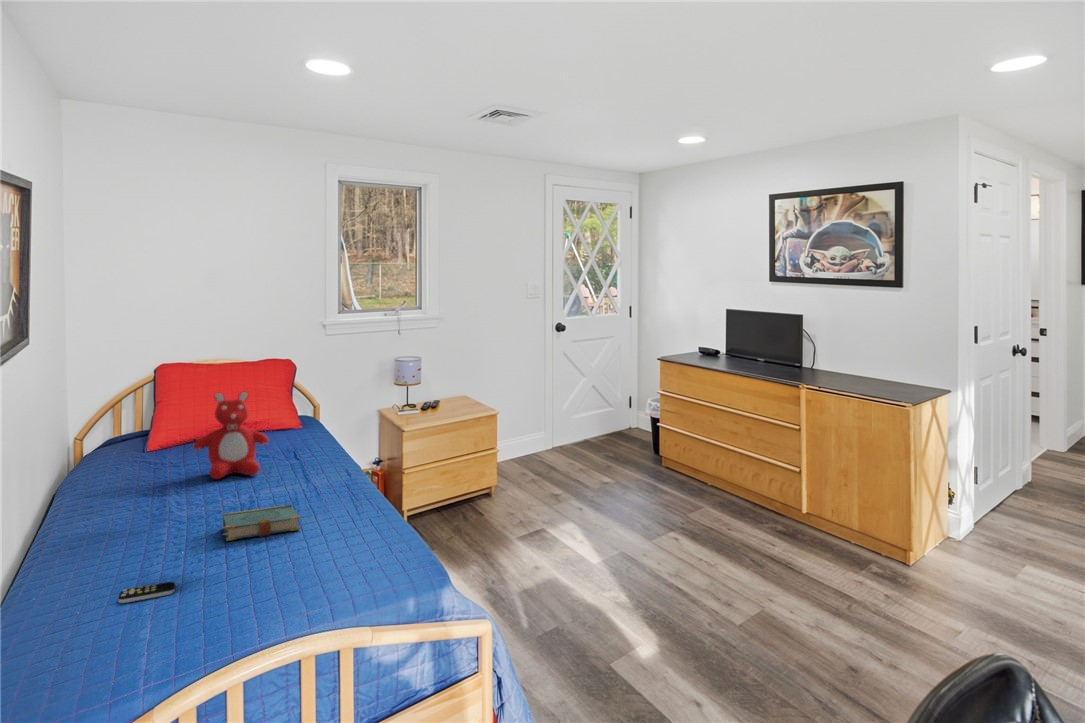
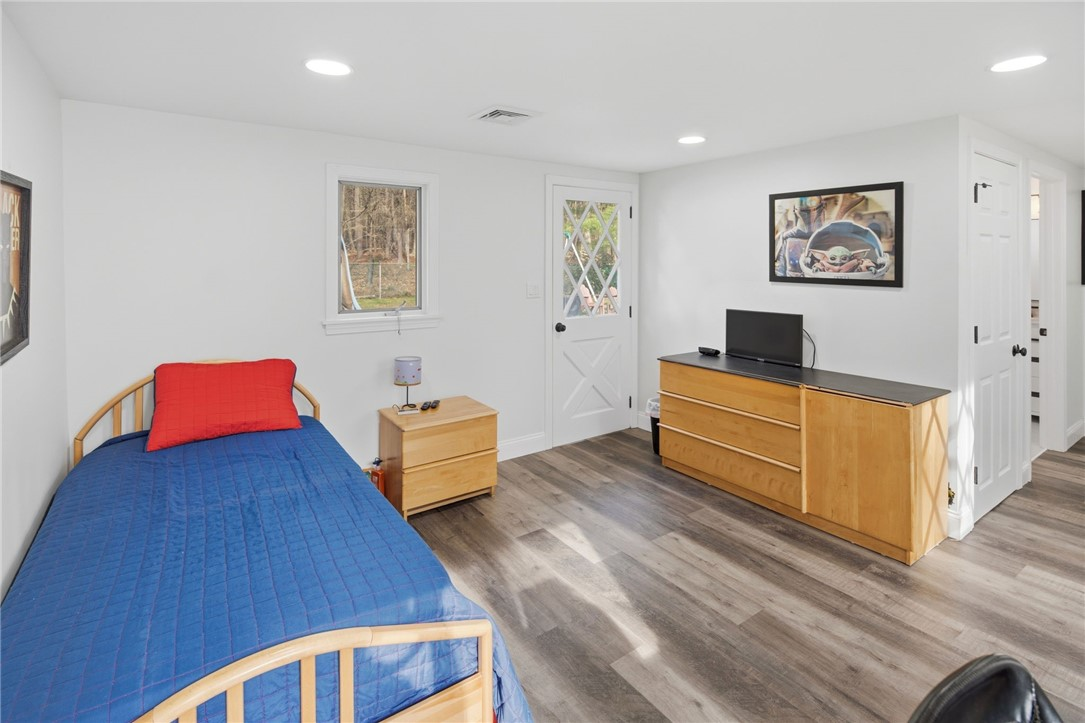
- teddy bear [192,391,270,480]
- book [221,504,301,542]
- remote control [117,581,176,604]
